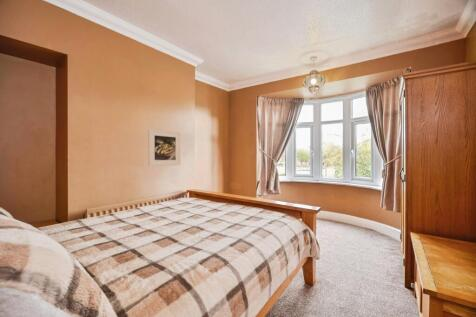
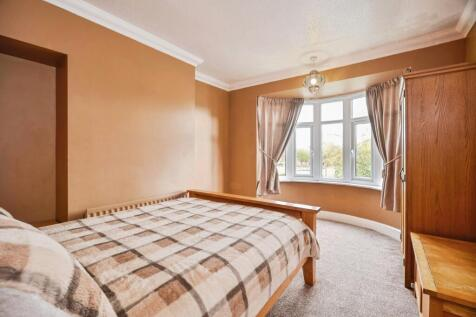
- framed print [147,128,182,167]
